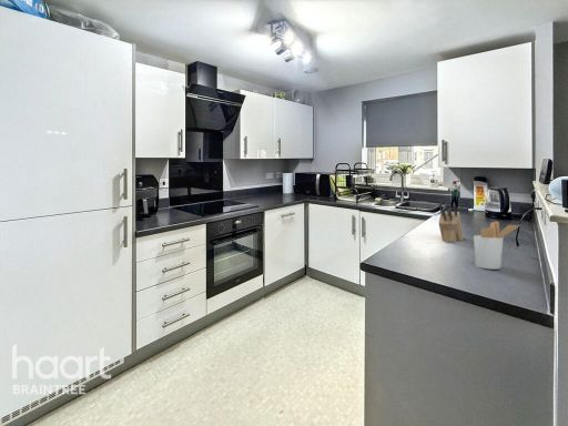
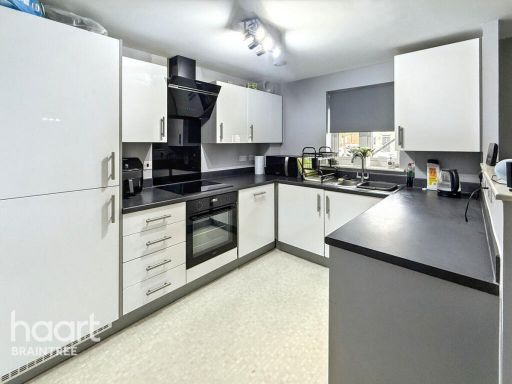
- utensil holder [473,220,521,271]
- knife block [437,201,465,243]
